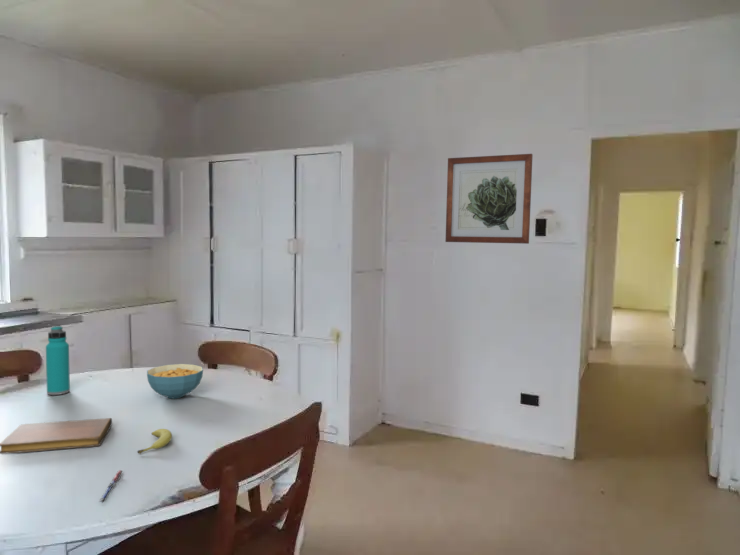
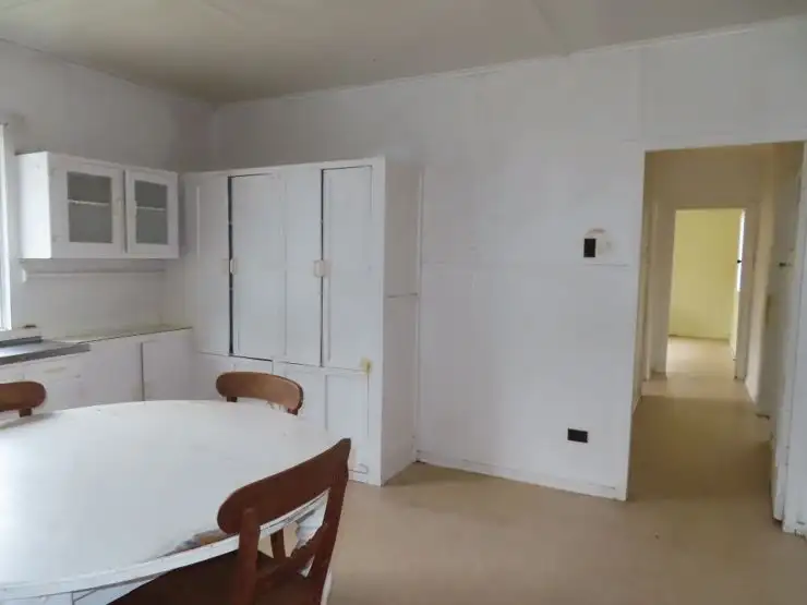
- wall art [444,153,534,245]
- cereal bowl [146,363,204,399]
- water bottle [45,325,71,396]
- pen [98,469,124,502]
- notebook [0,417,113,455]
- fruit [136,428,173,455]
